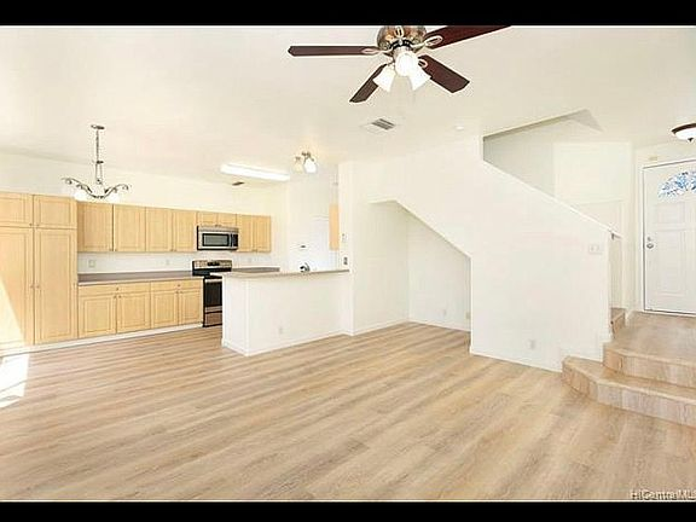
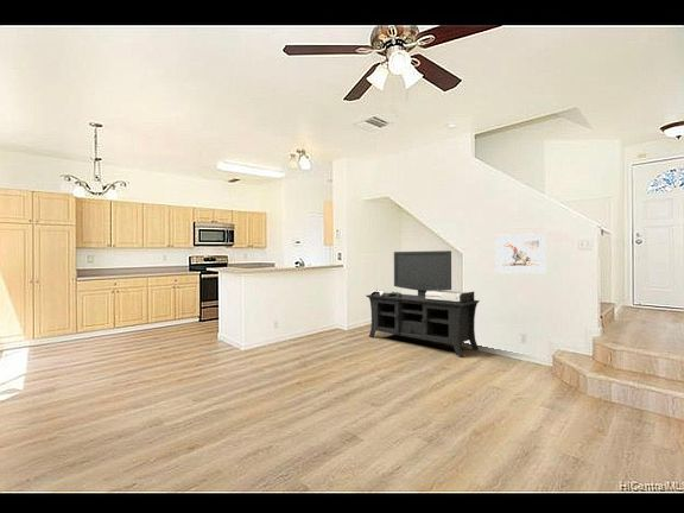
+ media console [366,249,481,357]
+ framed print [494,232,549,274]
